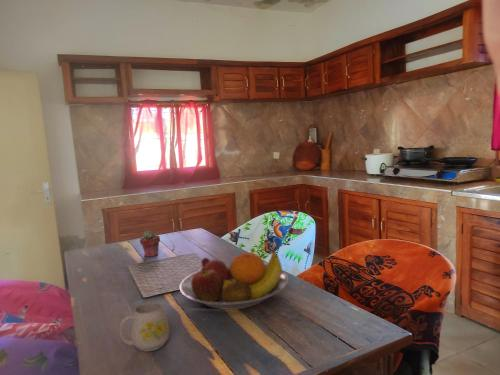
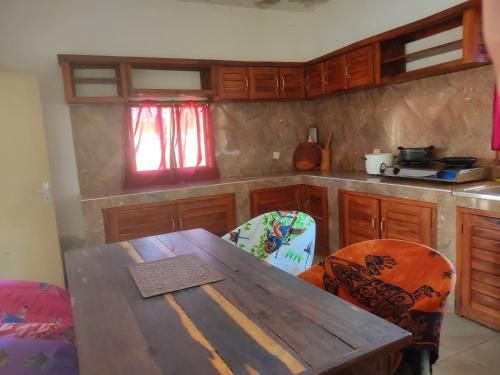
- fruit bowl [178,249,289,311]
- mug [118,301,170,352]
- potted succulent [139,229,161,258]
